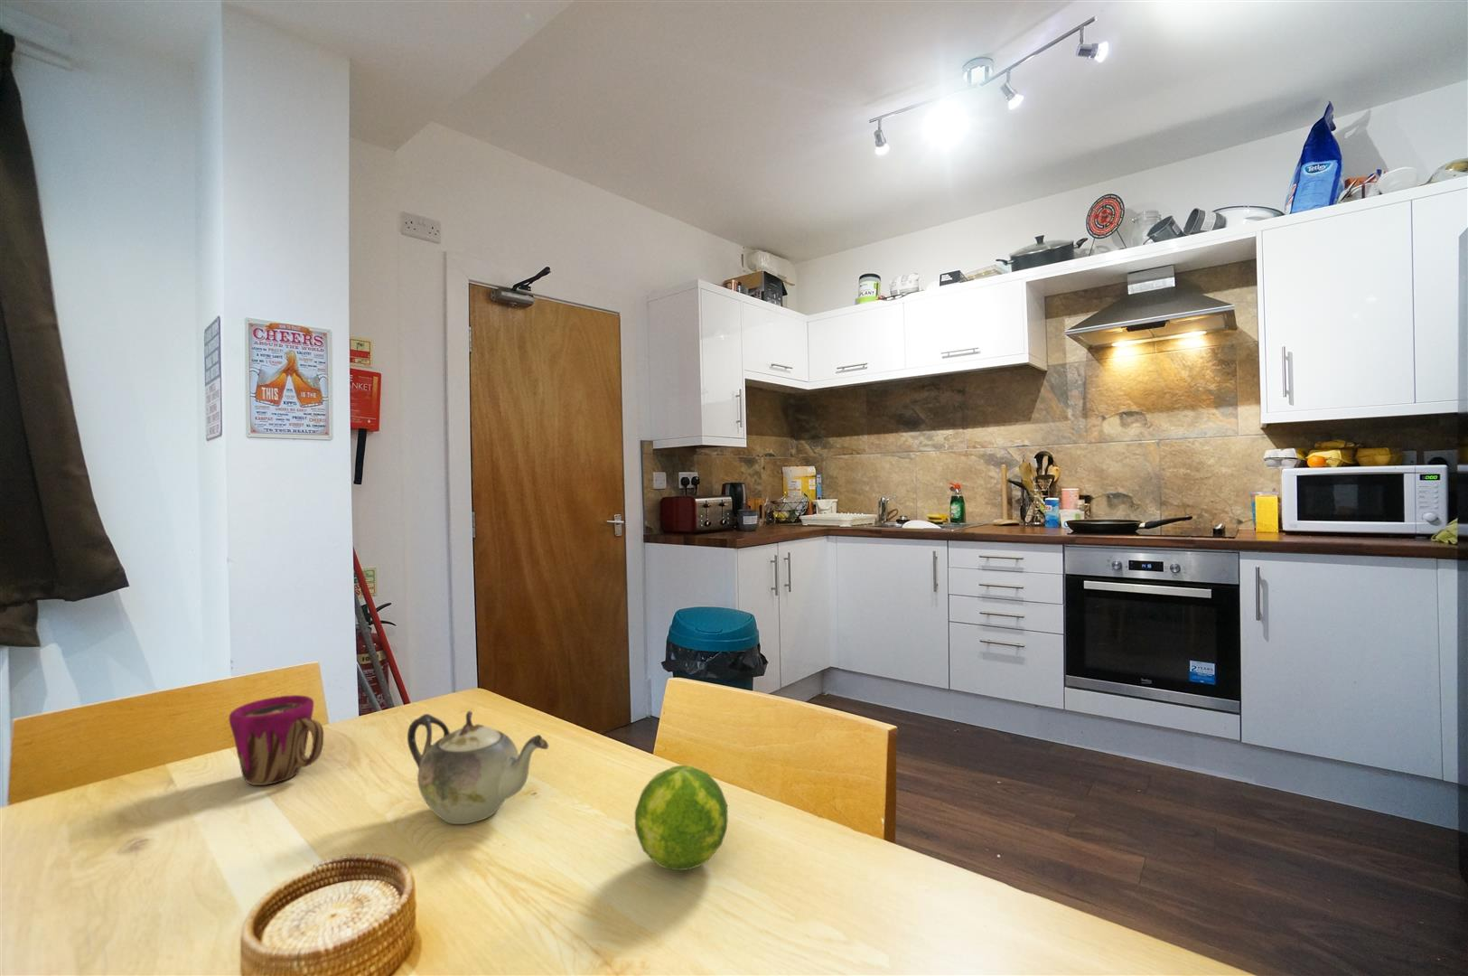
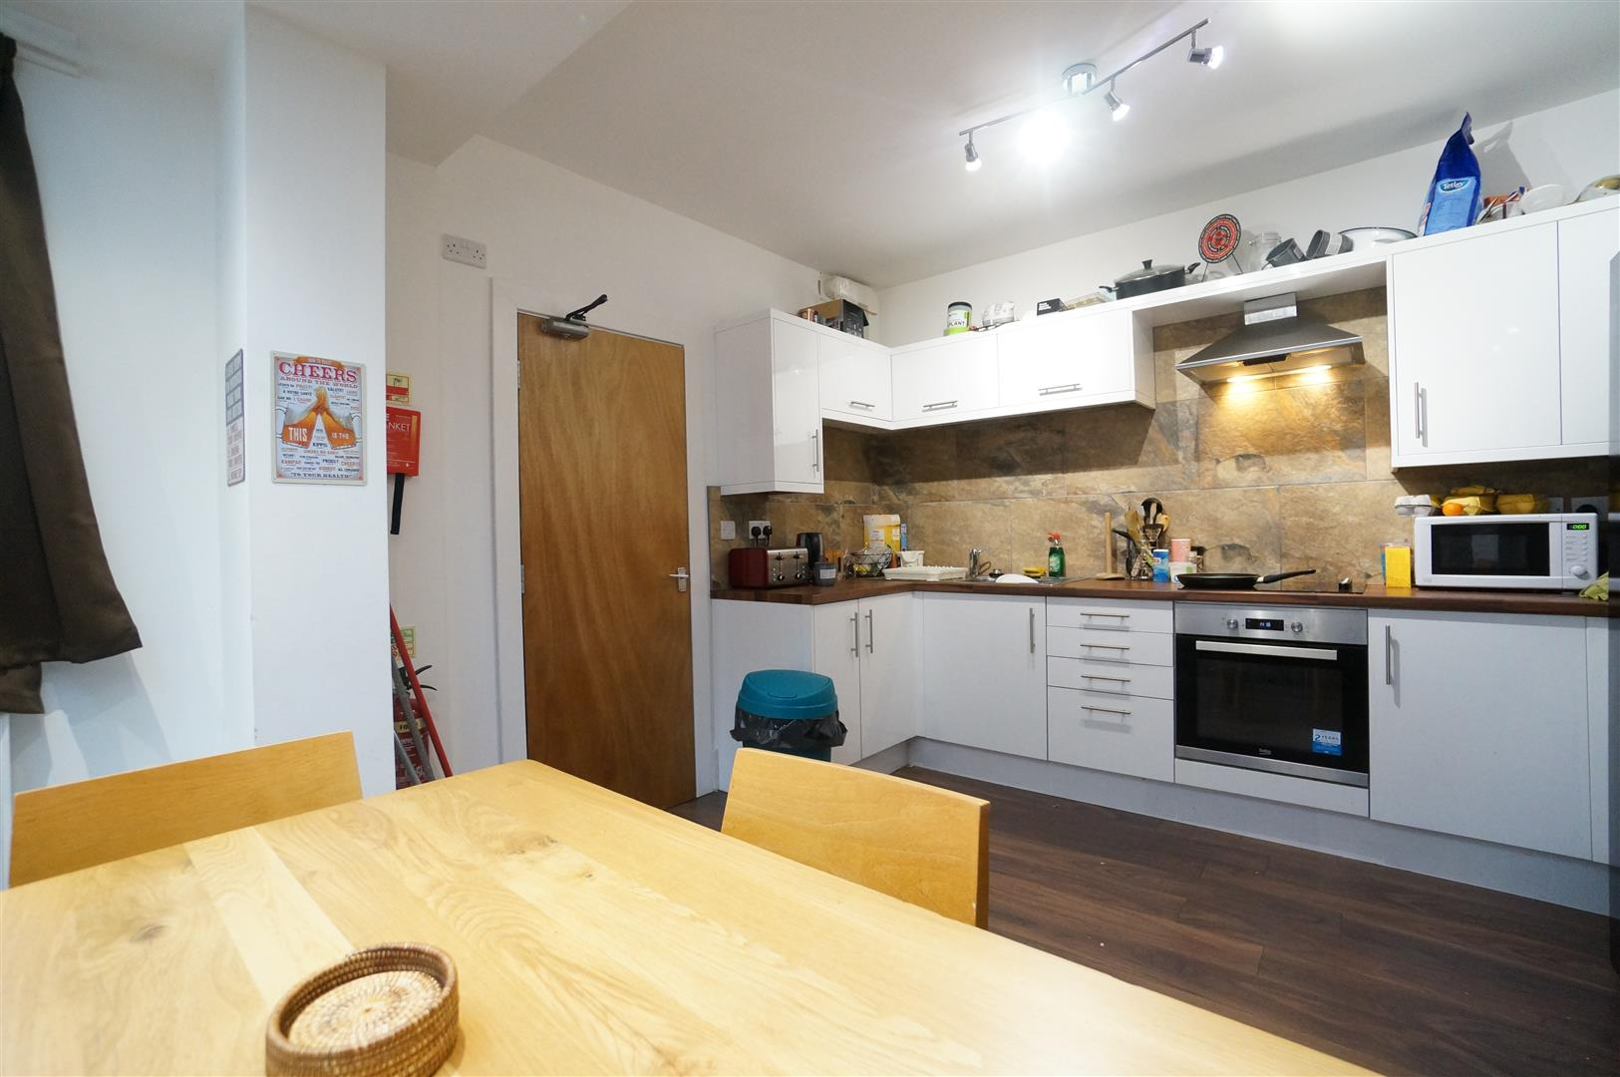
- cup [228,694,325,786]
- fruit [634,765,729,871]
- teapot [406,710,549,825]
